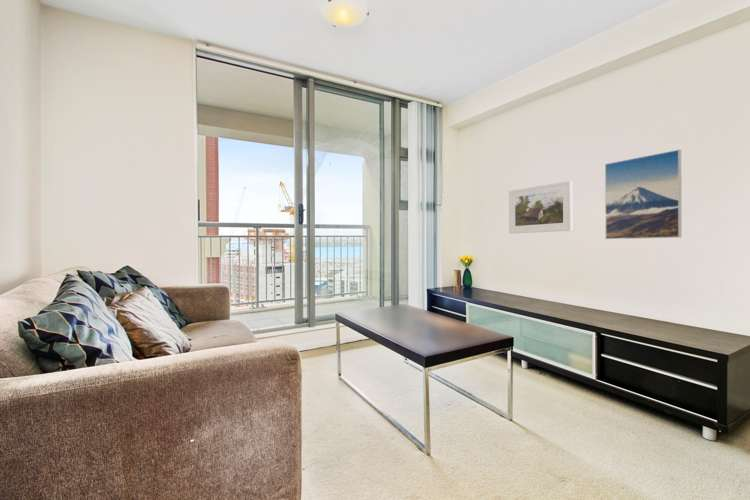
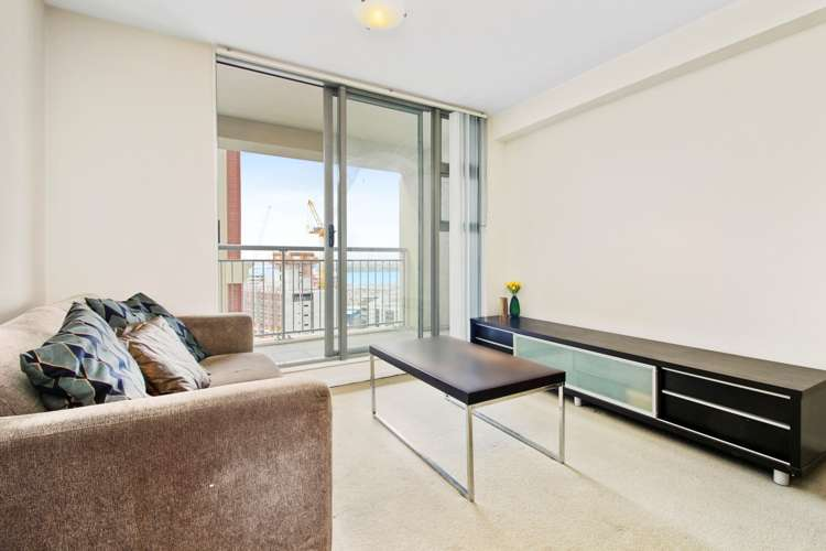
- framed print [604,149,682,240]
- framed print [508,179,573,235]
